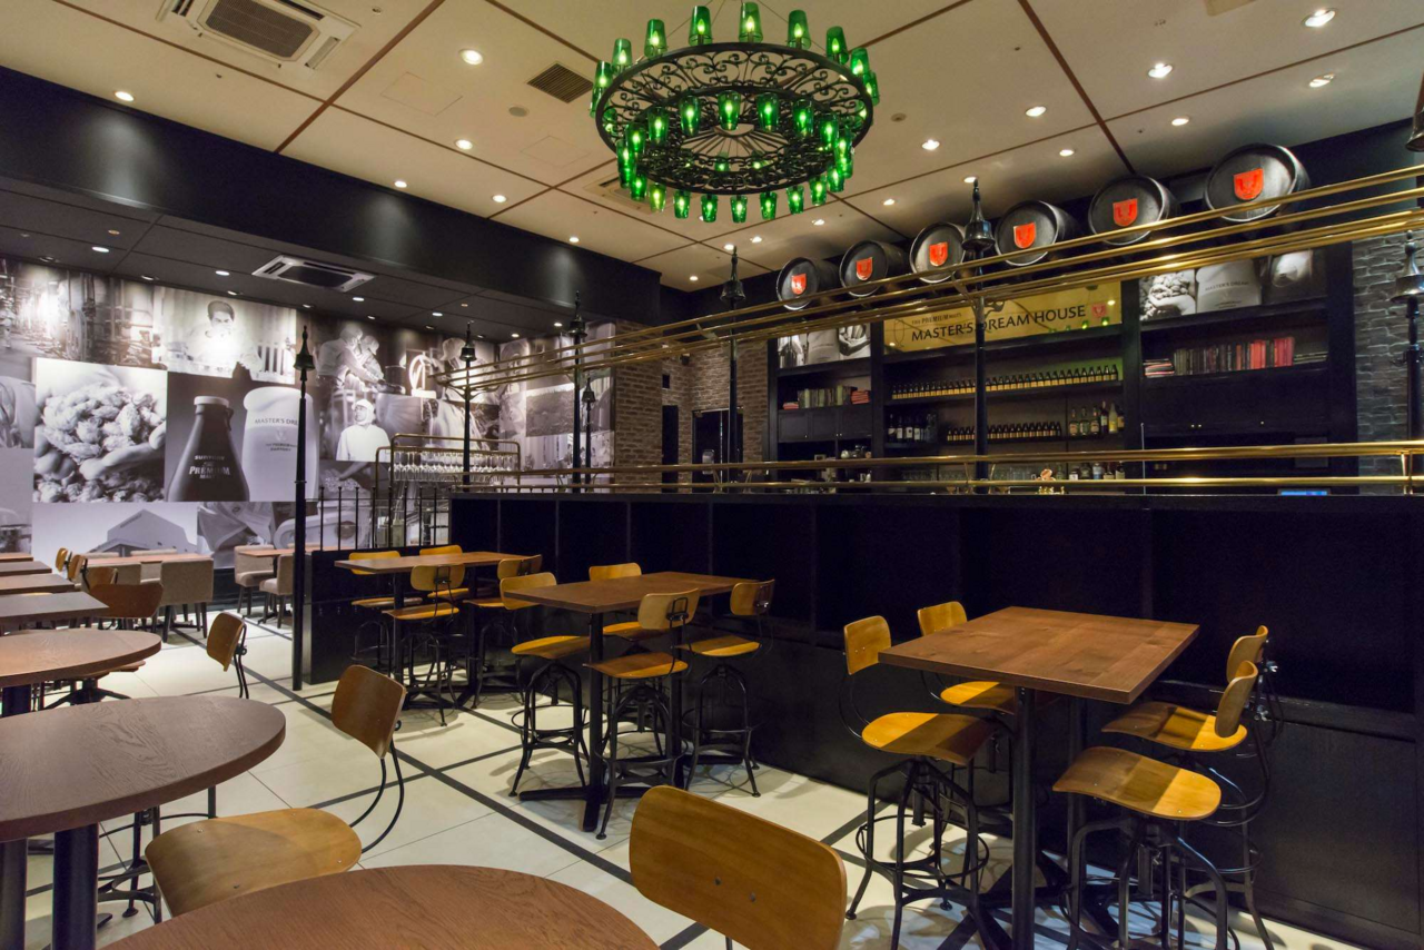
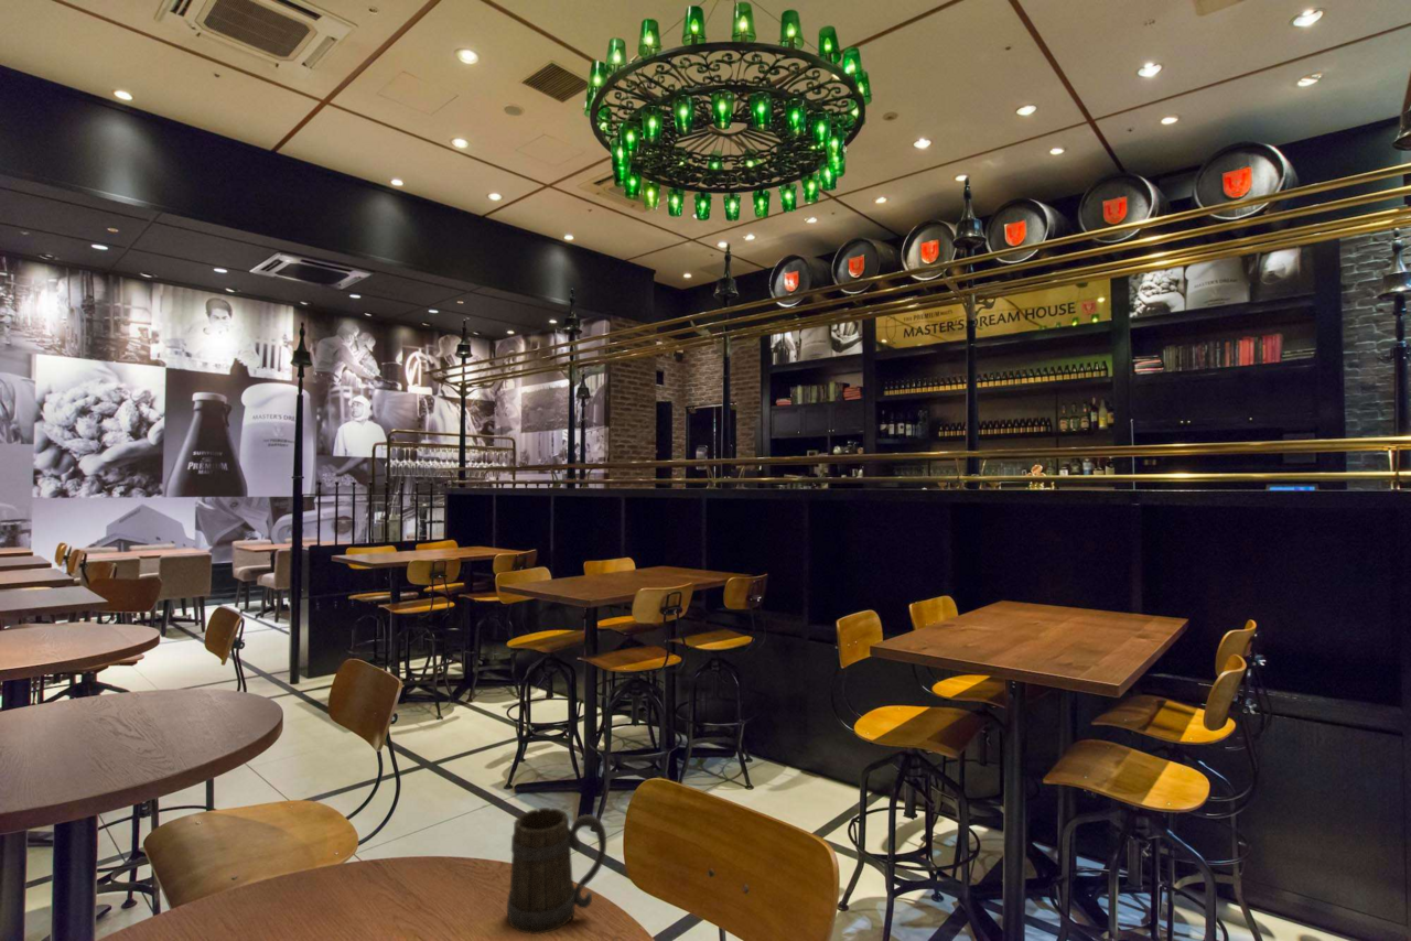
+ beer mug [506,807,607,935]
